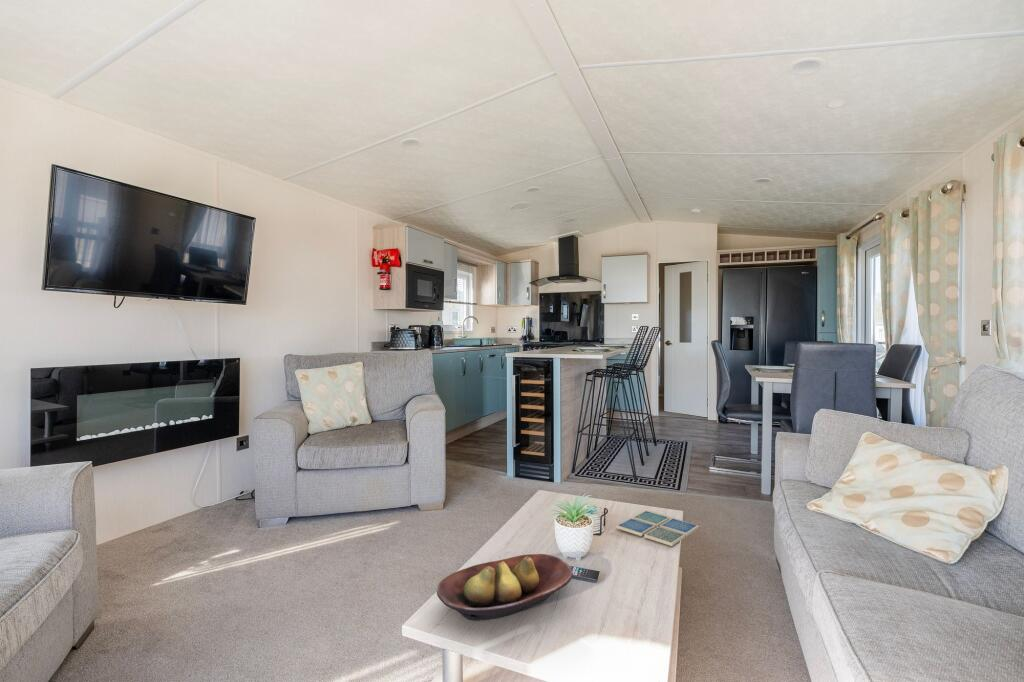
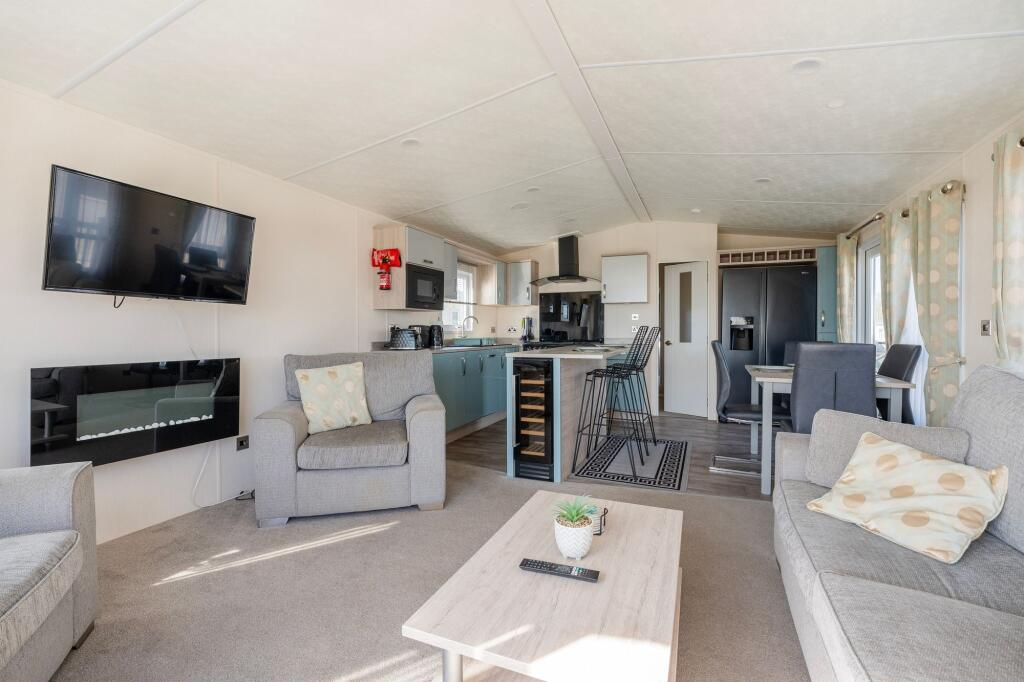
- fruit bowl [436,553,574,621]
- drink coaster [615,510,699,547]
